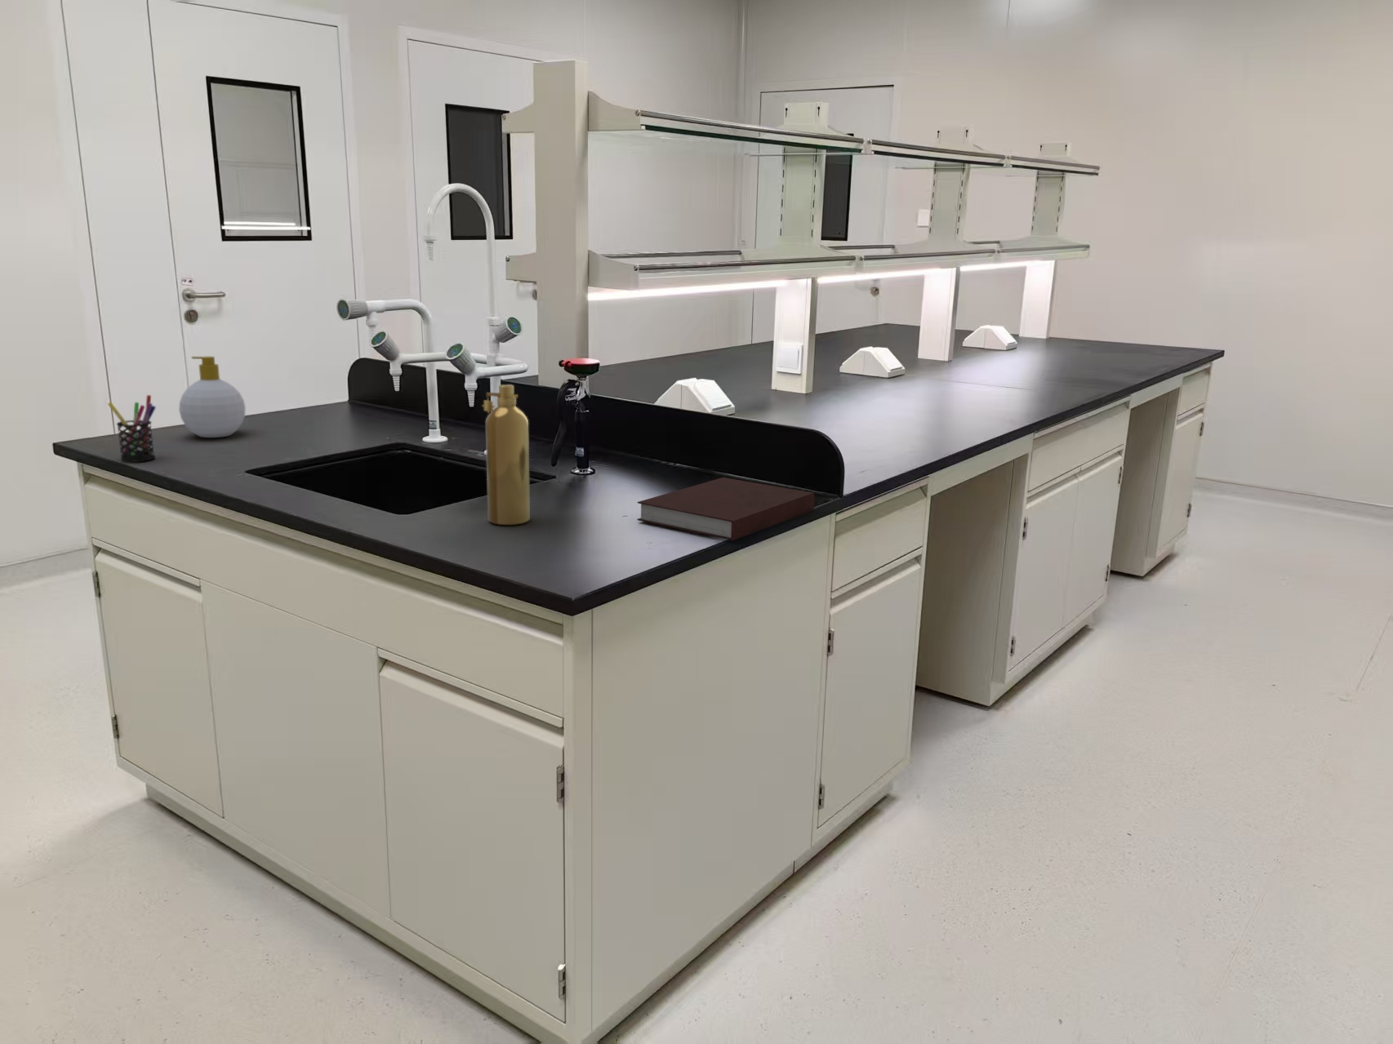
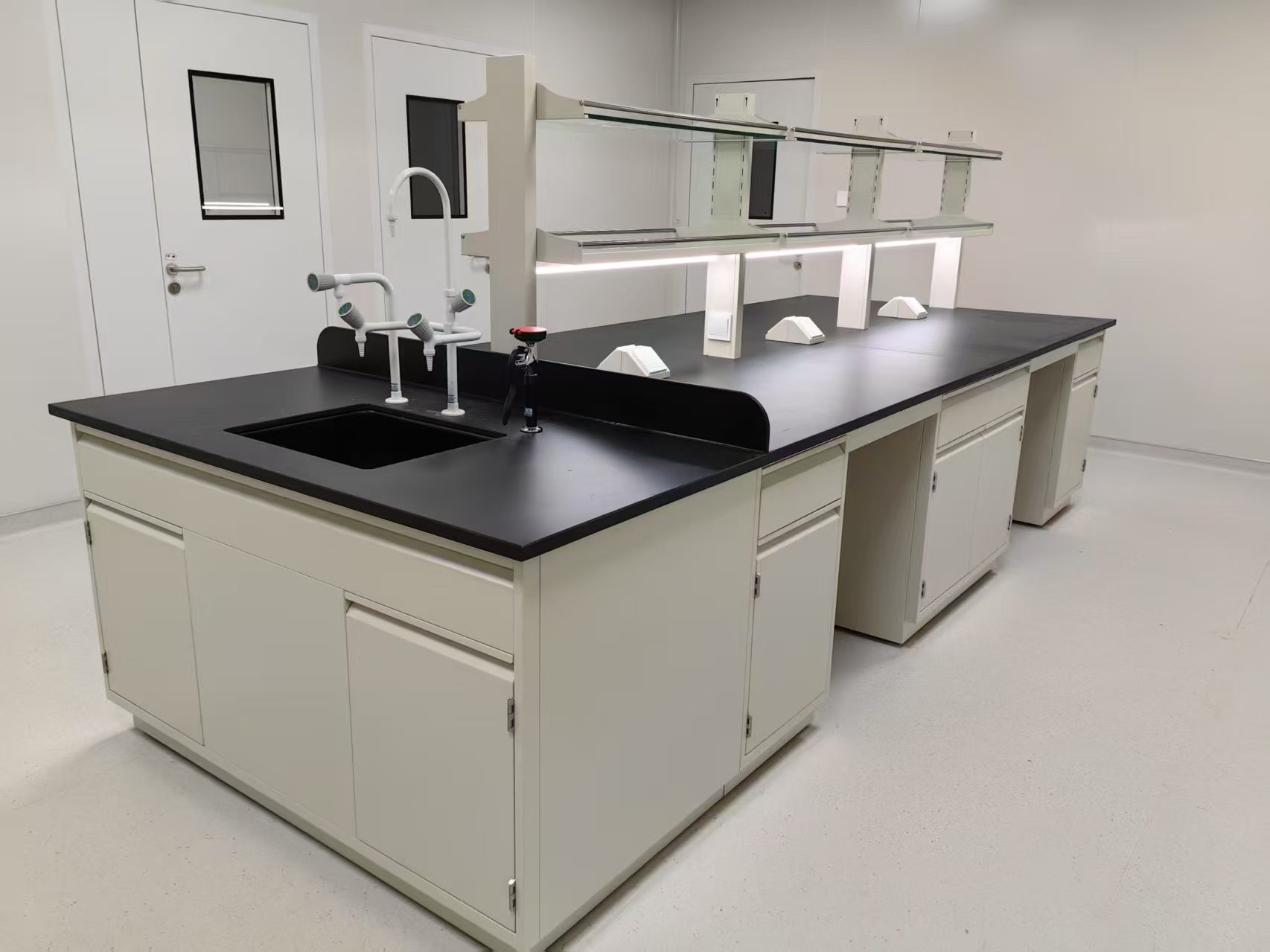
- pen holder [107,395,157,462]
- perfume bottle [480,384,531,525]
- notebook [636,477,816,541]
- soap bottle [178,356,247,439]
